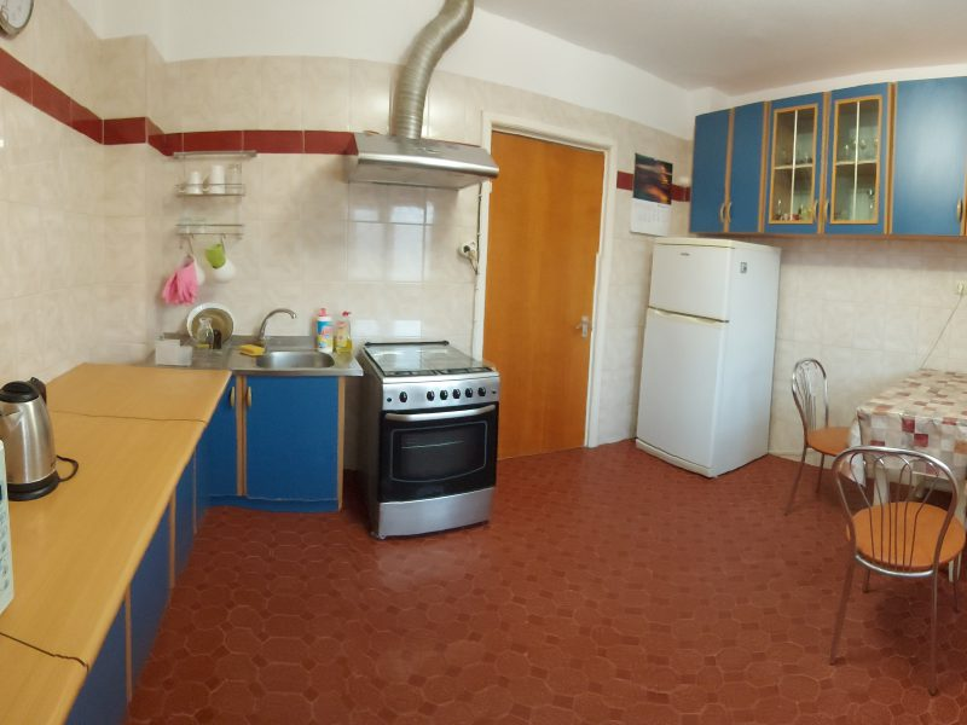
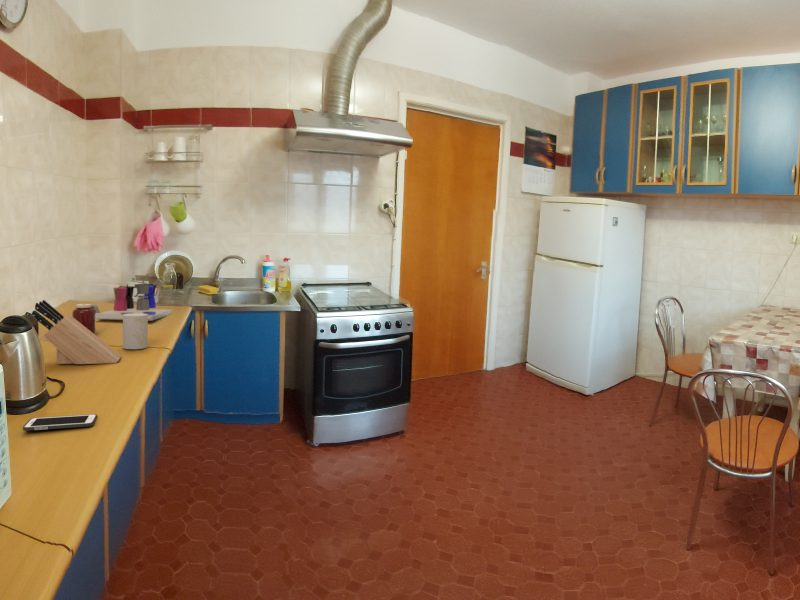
+ jar [71,303,101,334]
+ cup [122,313,149,350]
+ coffee maker [95,280,172,322]
+ knife block [31,299,122,365]
+ cell phone [22,413,98,432]
